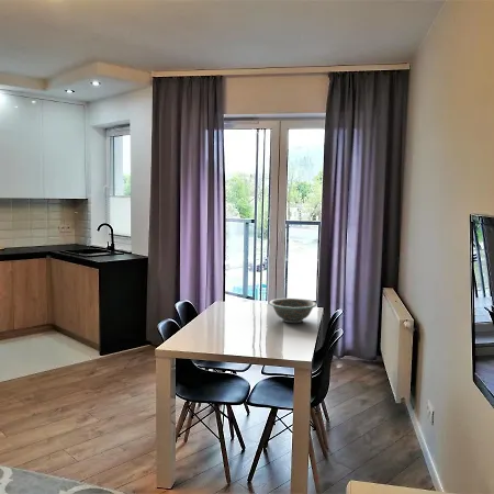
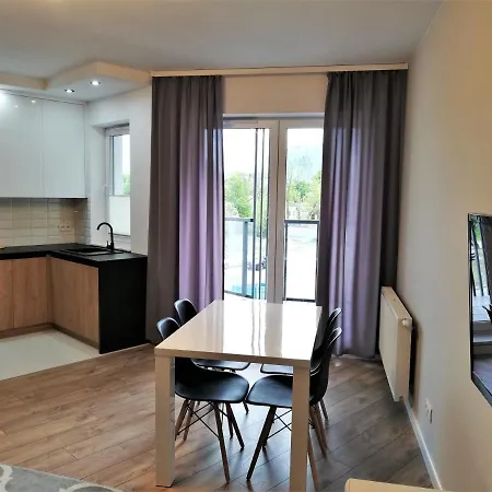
- decorative bowl [268,297,318,324]
